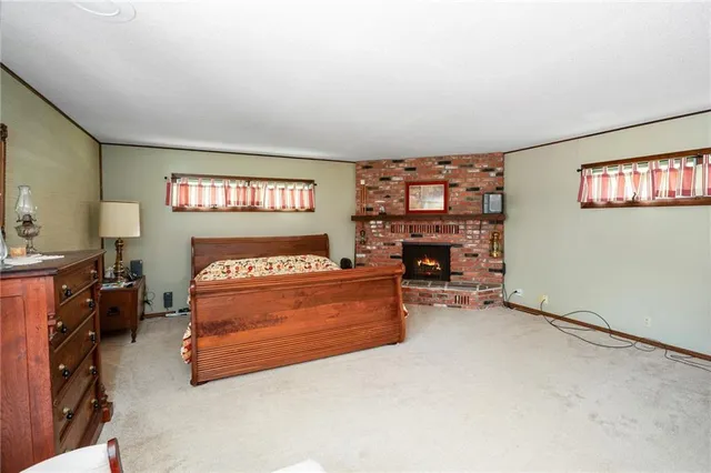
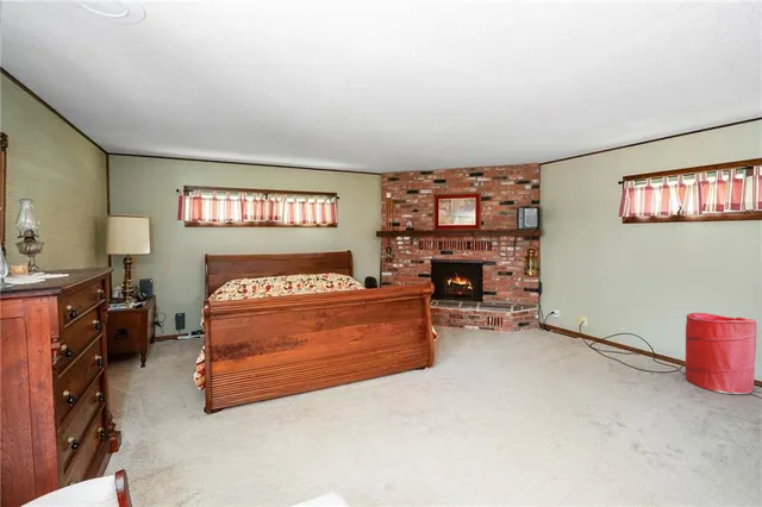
+ laundry hamper [683,312,758,395]
